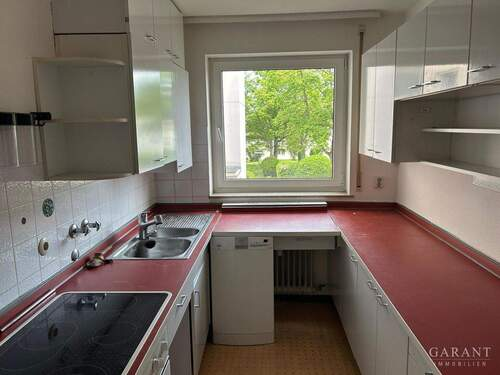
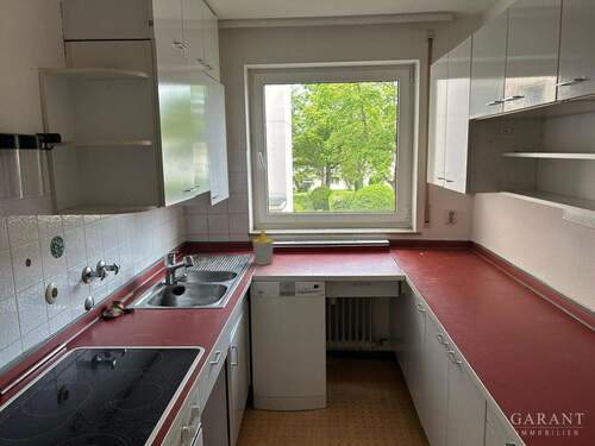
+ soap bottle [252,228,274,266]
